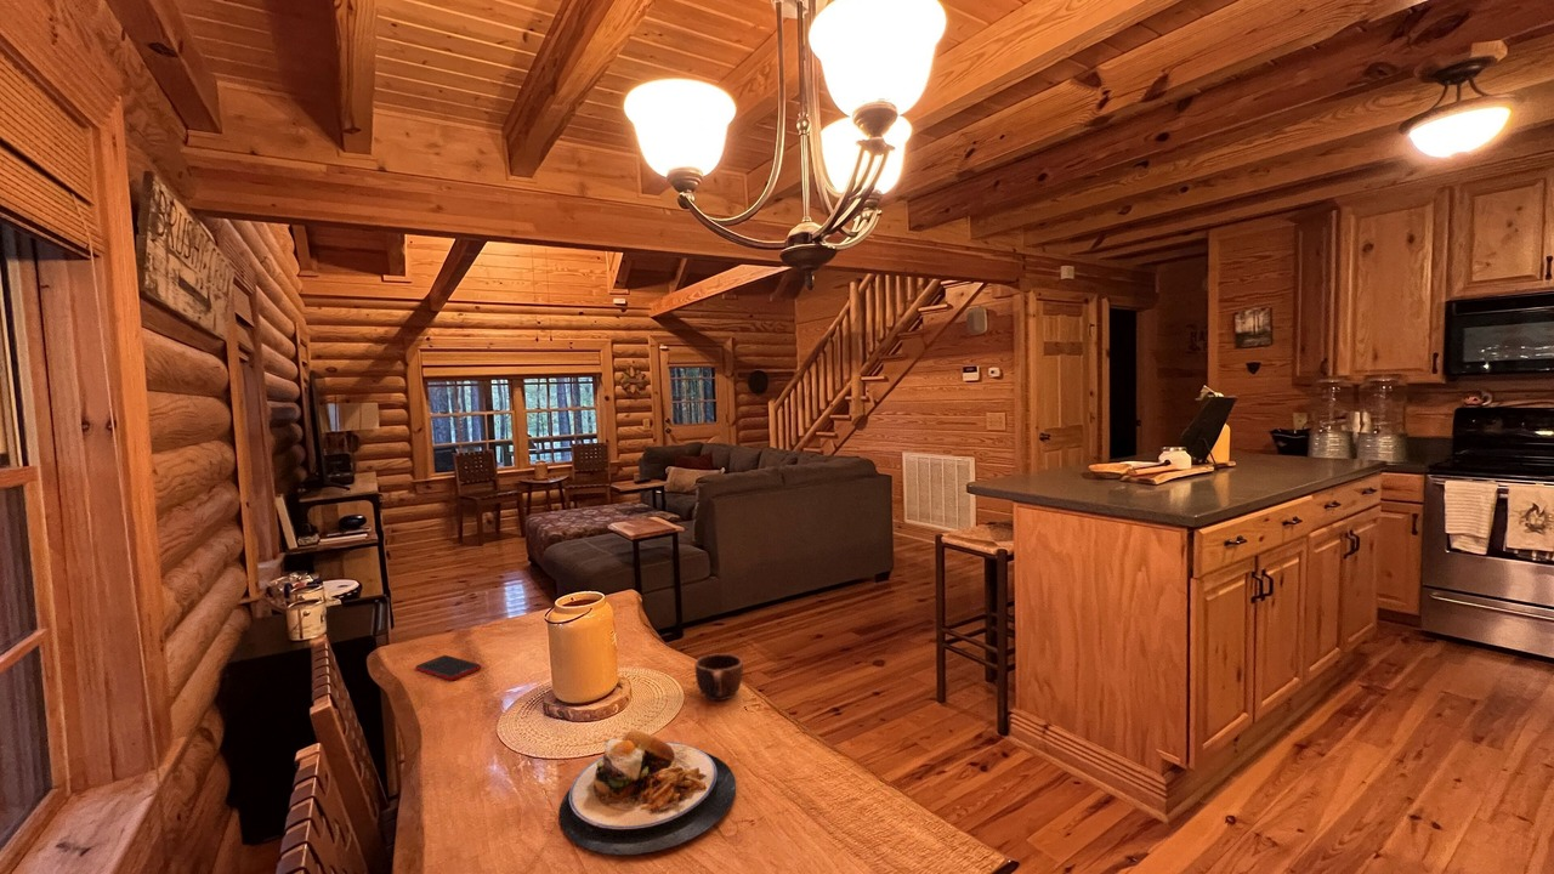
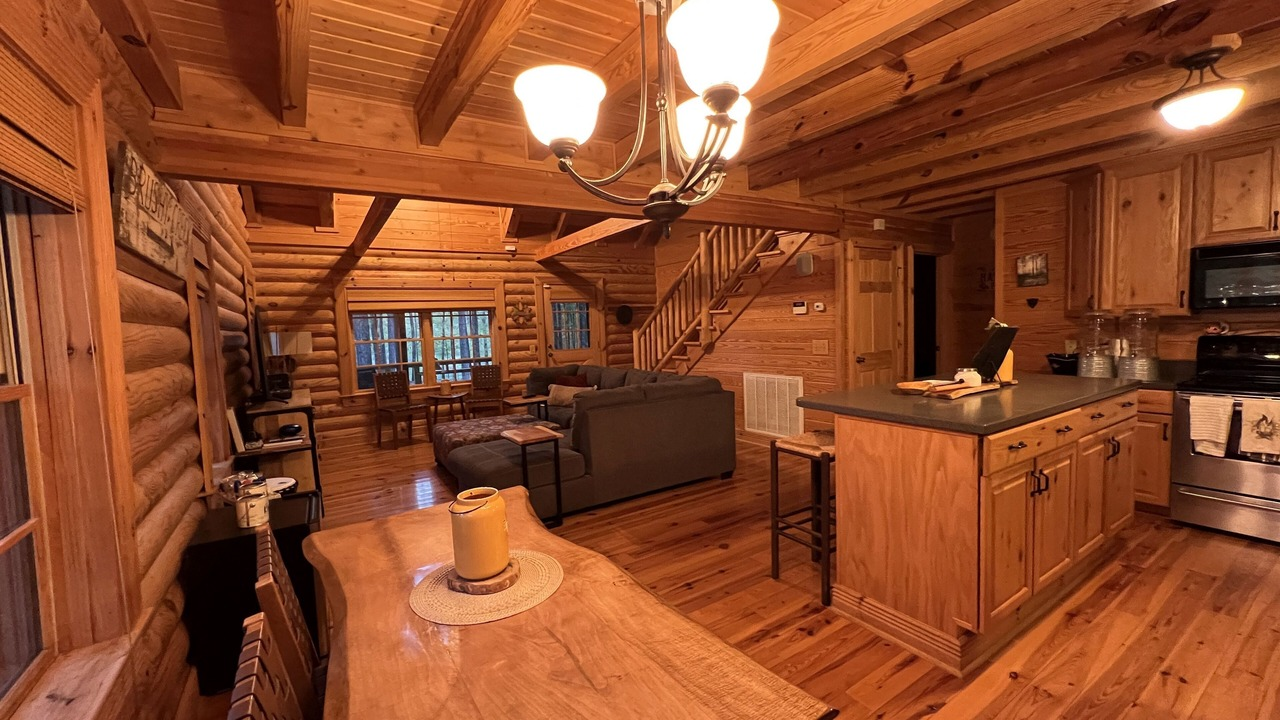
- plate [558,730,737,856]
- mug [693,653,744,703]
- cell phone [414,654,482,682]
